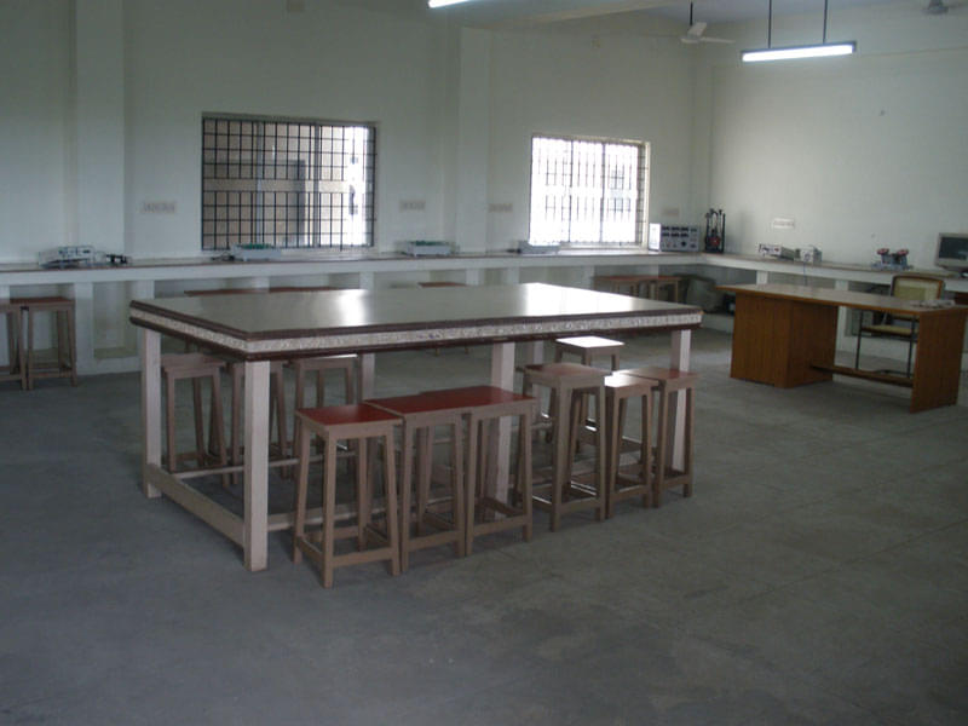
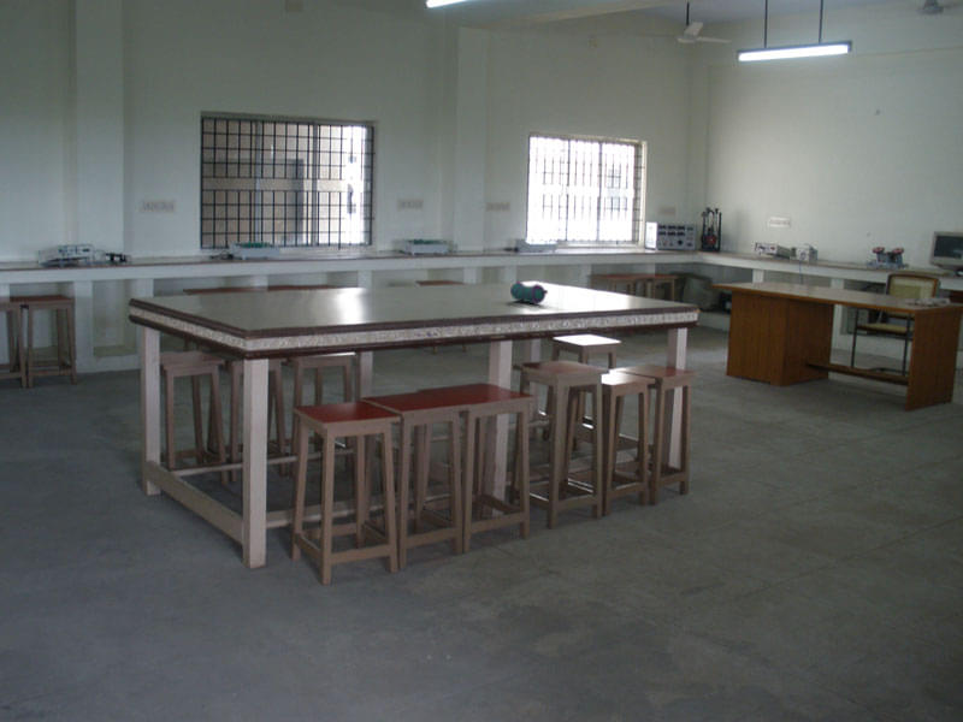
+ pencil case [509,280,549,304]
